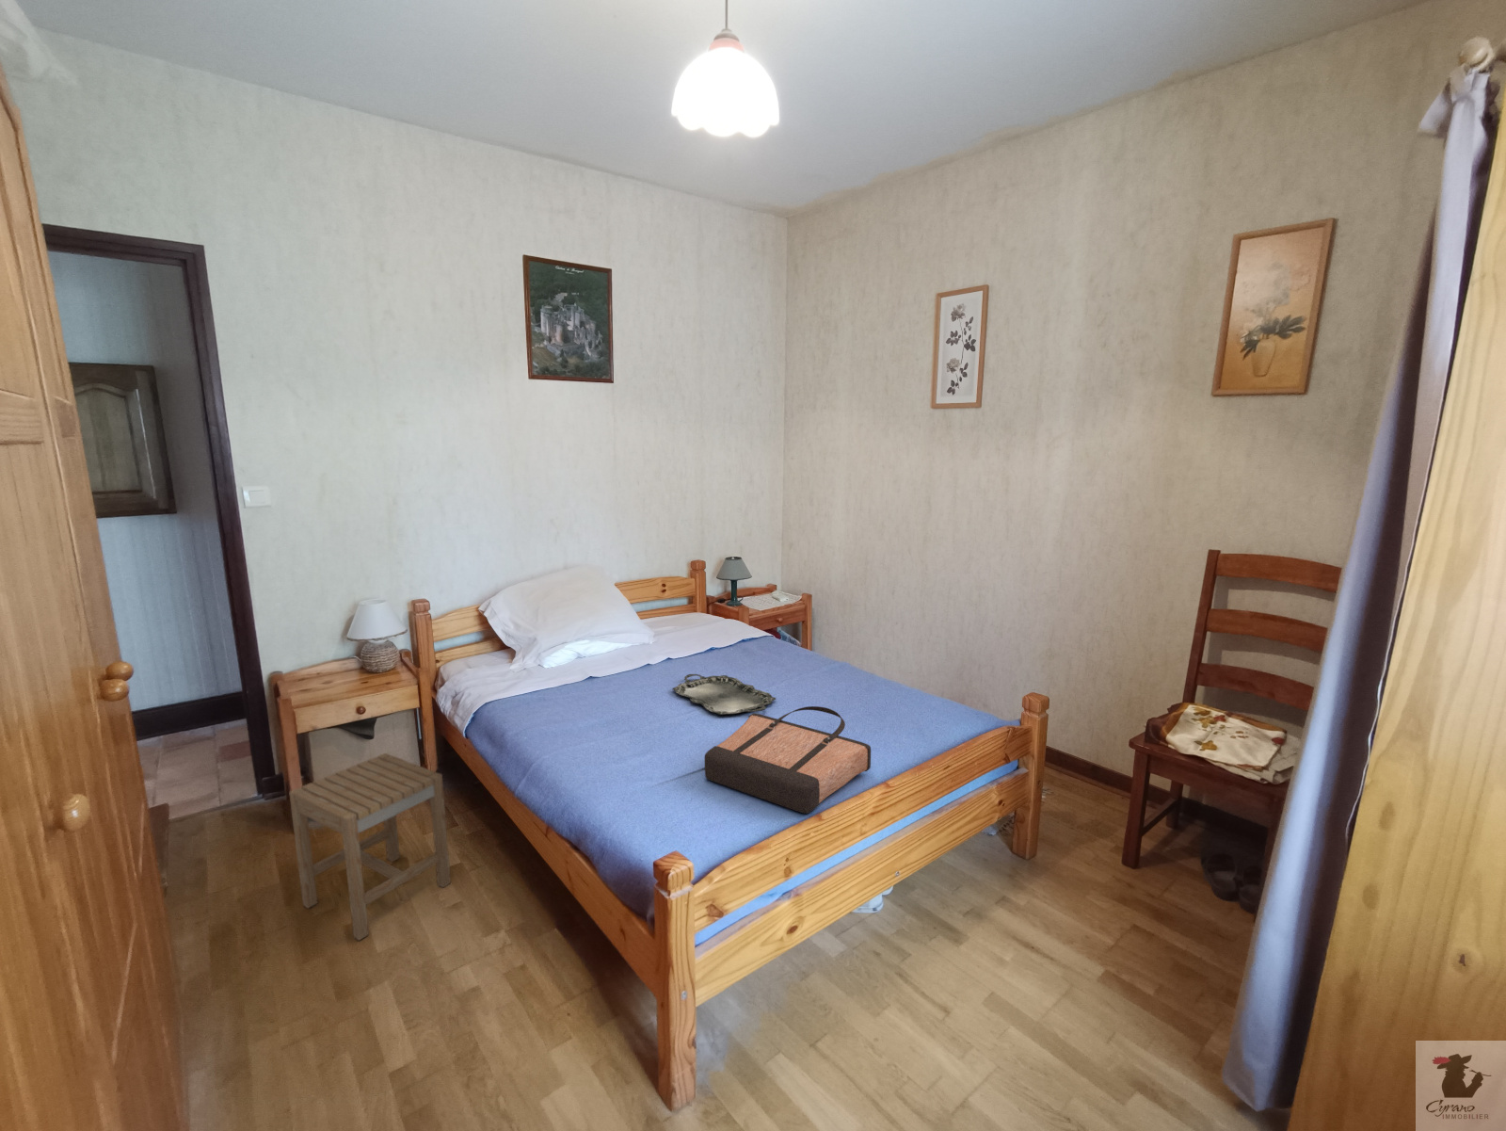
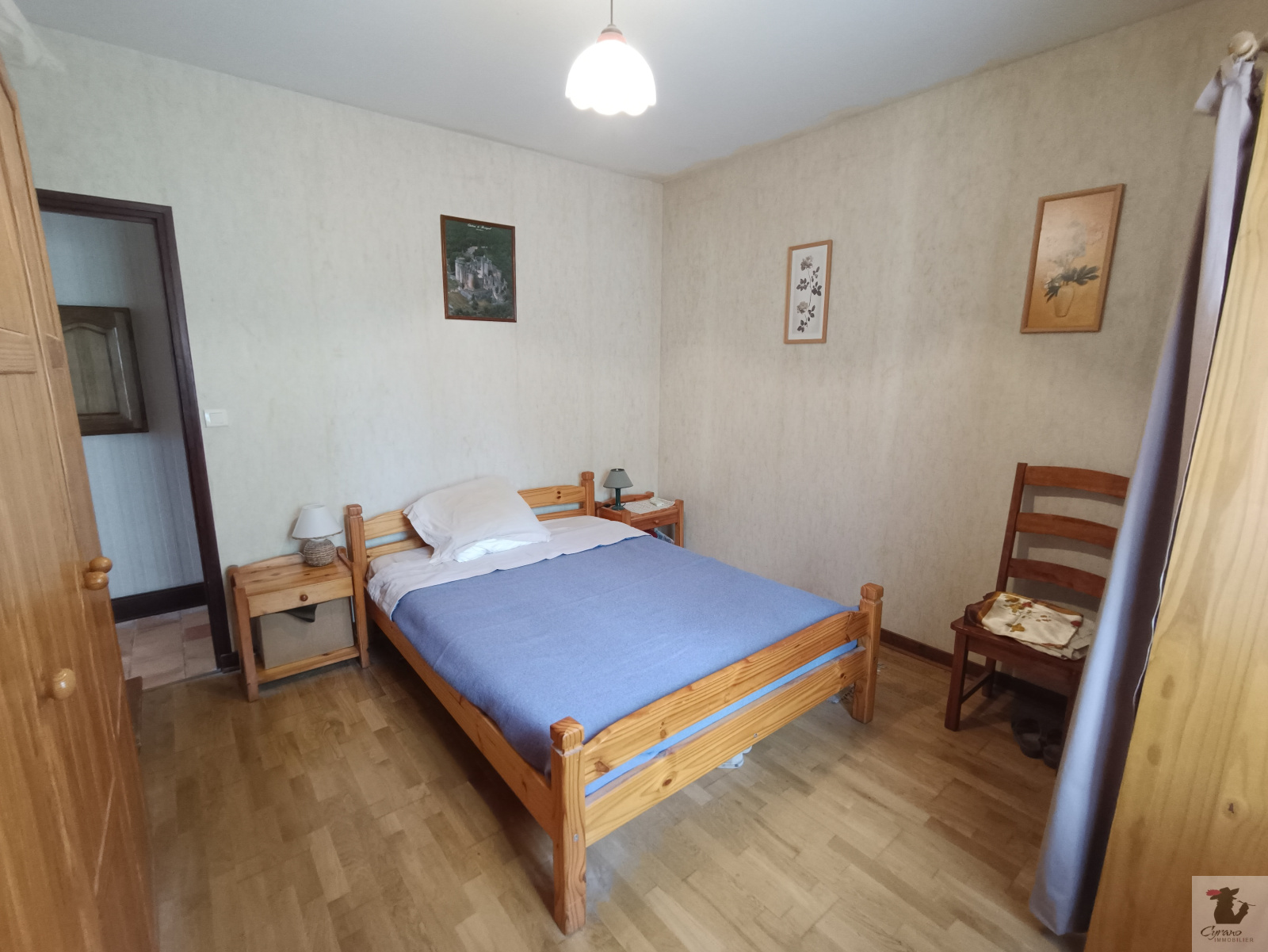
- shopping bag [704,706,872,815]
- stool [289,752,451,942]
- serving tray [671,674,777,715]
